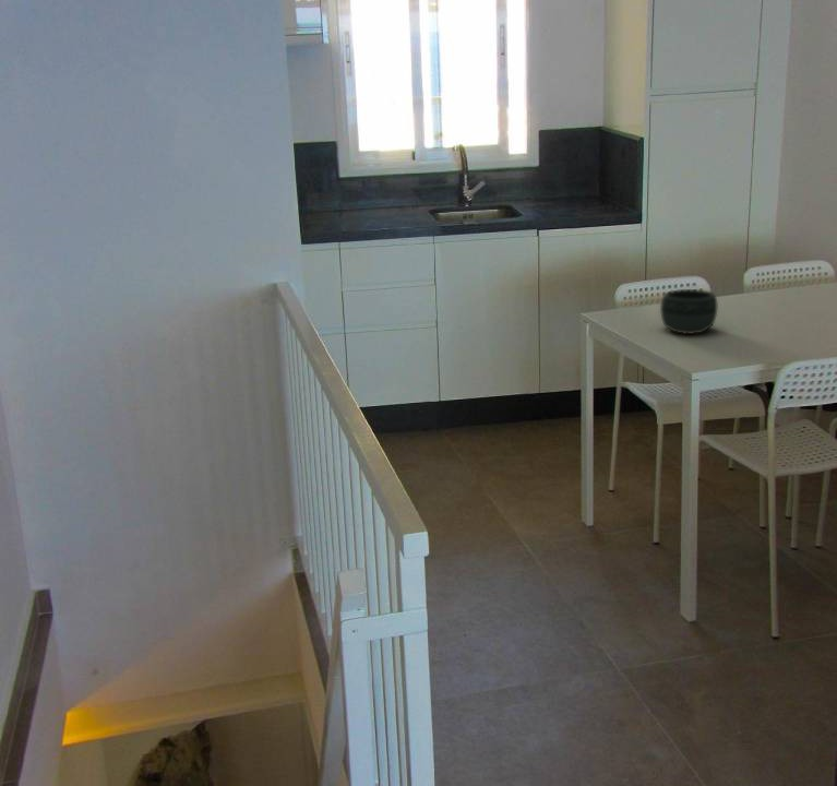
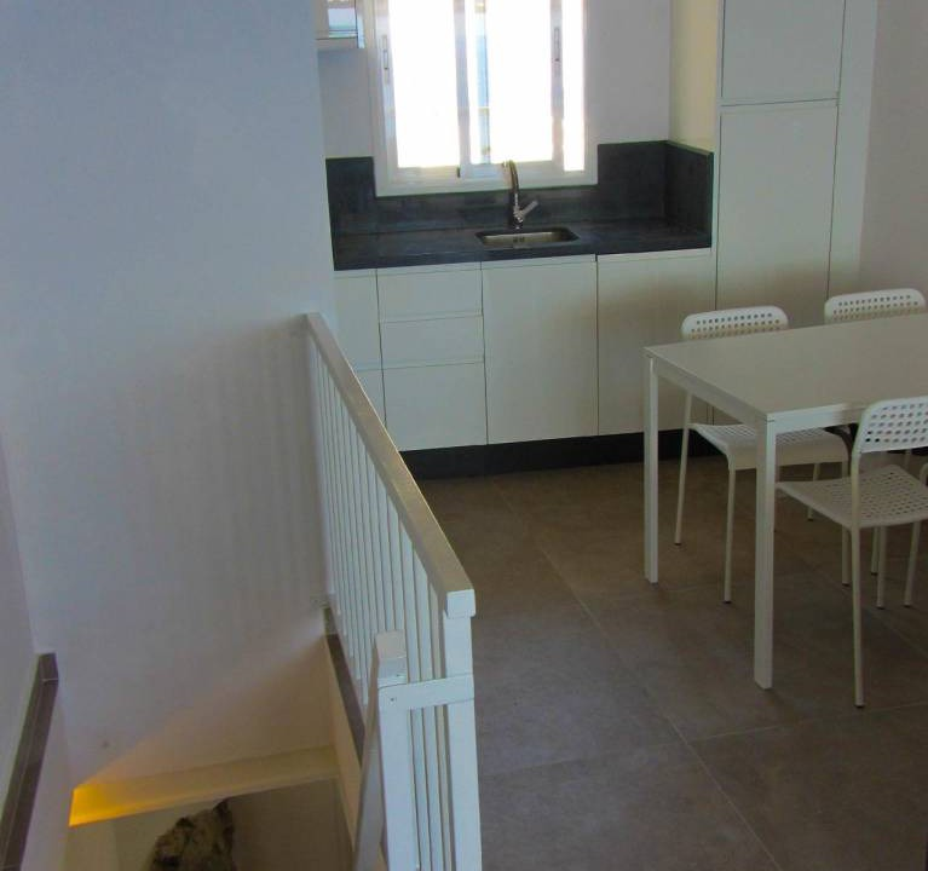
- bowl [659,288,719,335]
